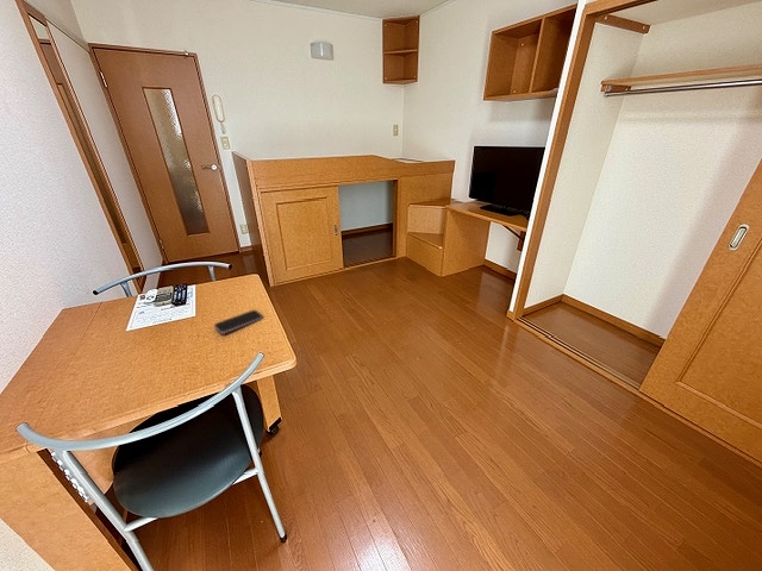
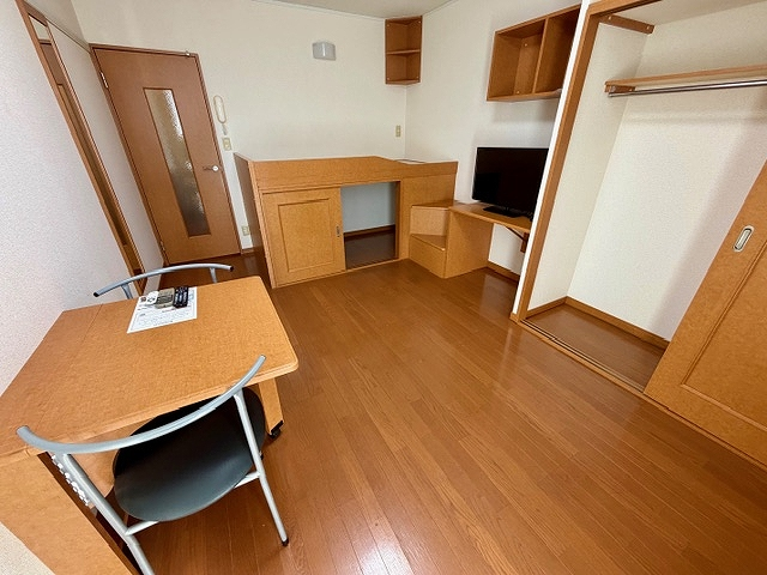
- smartphone [213,309,264,335]
